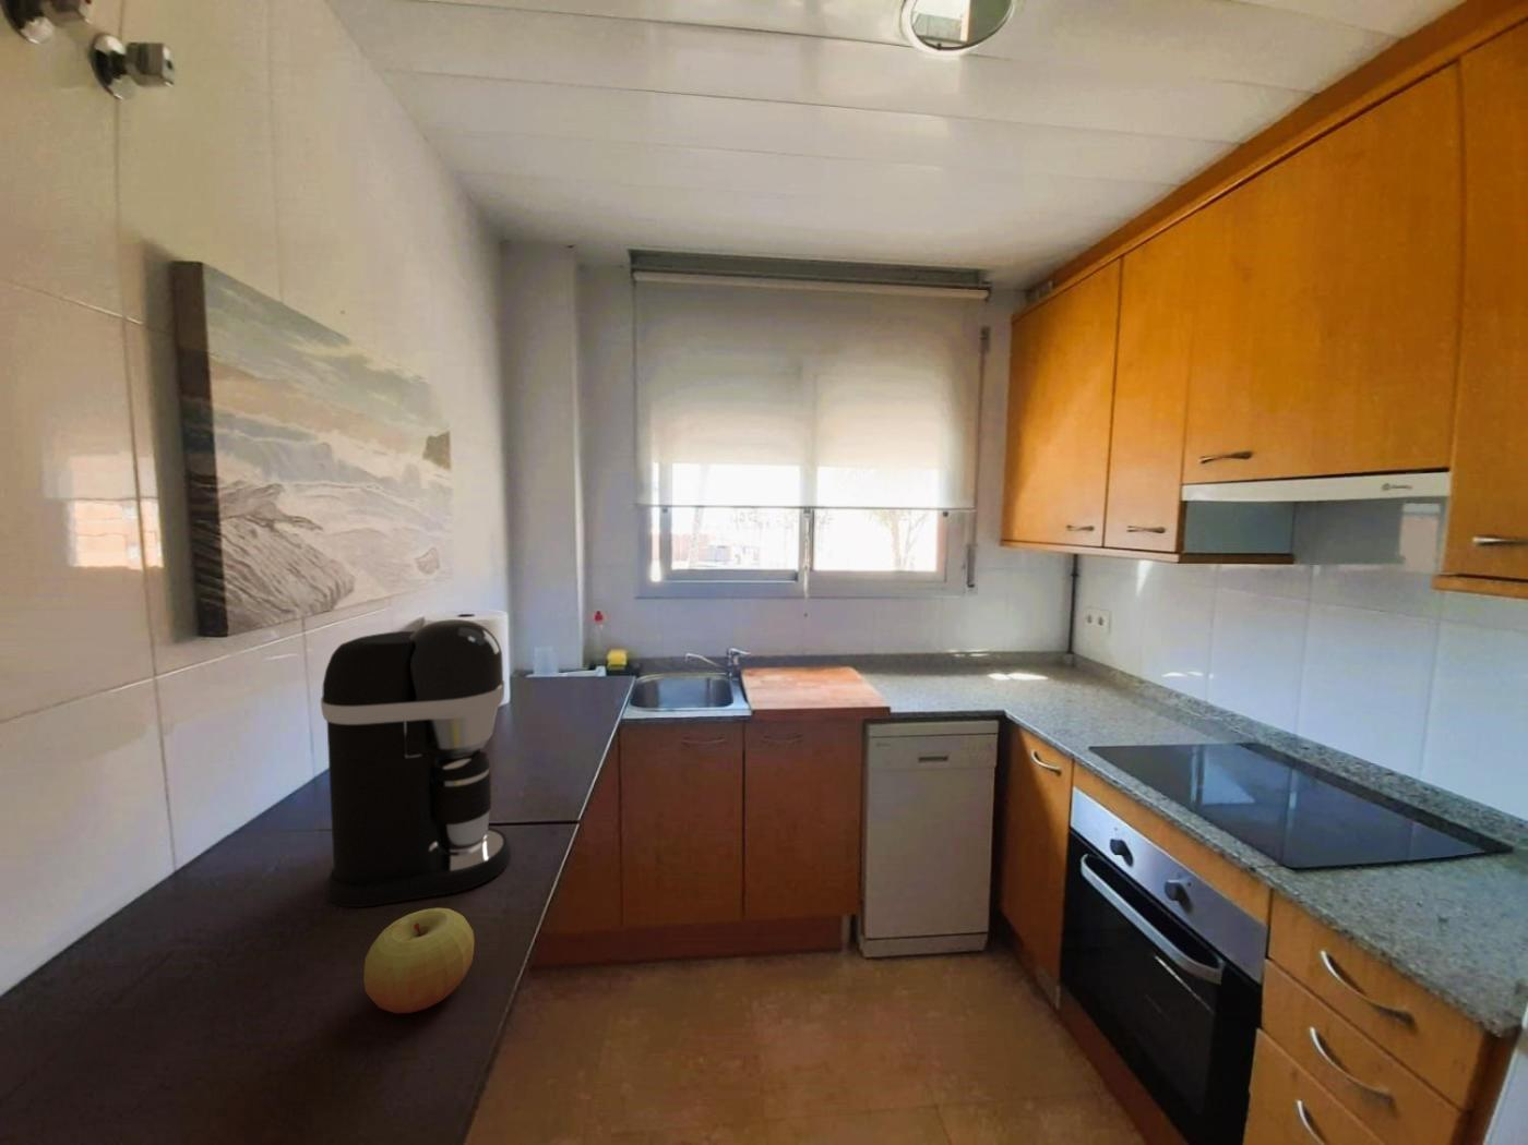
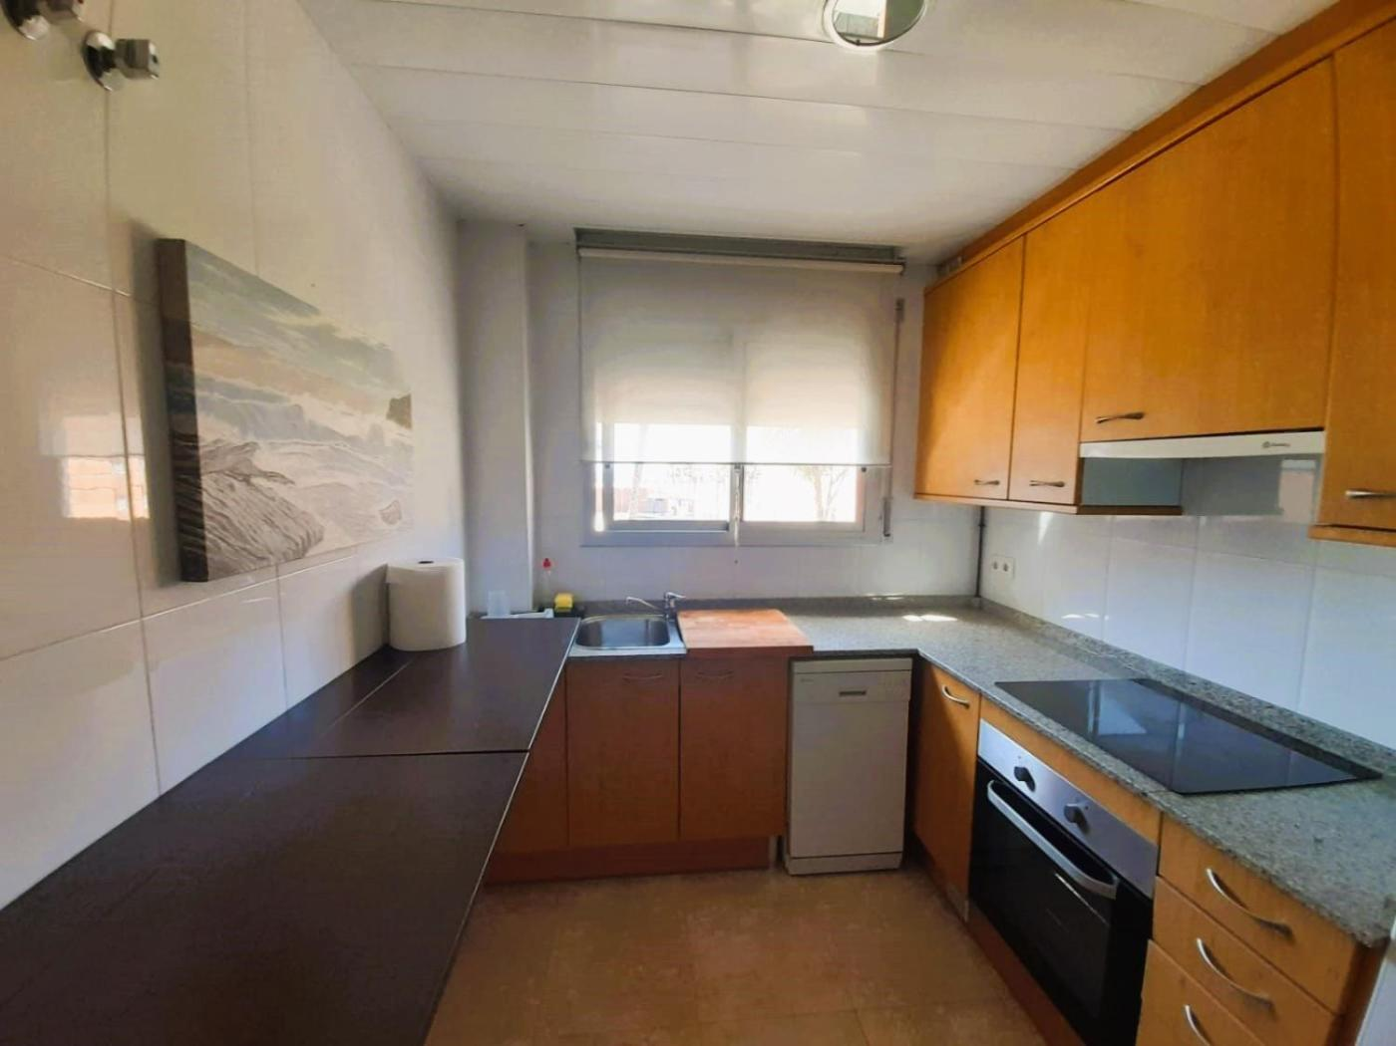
- apple [362,907,476,1014]
- coffee maker [320,618,511,908]
